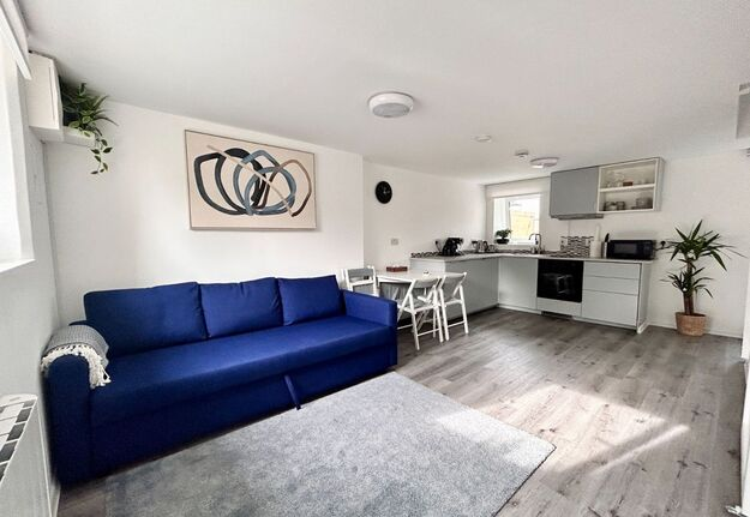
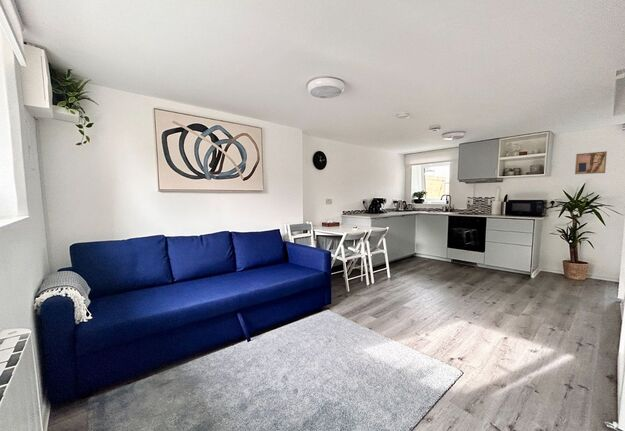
+ wall art [574,150,608,175]
